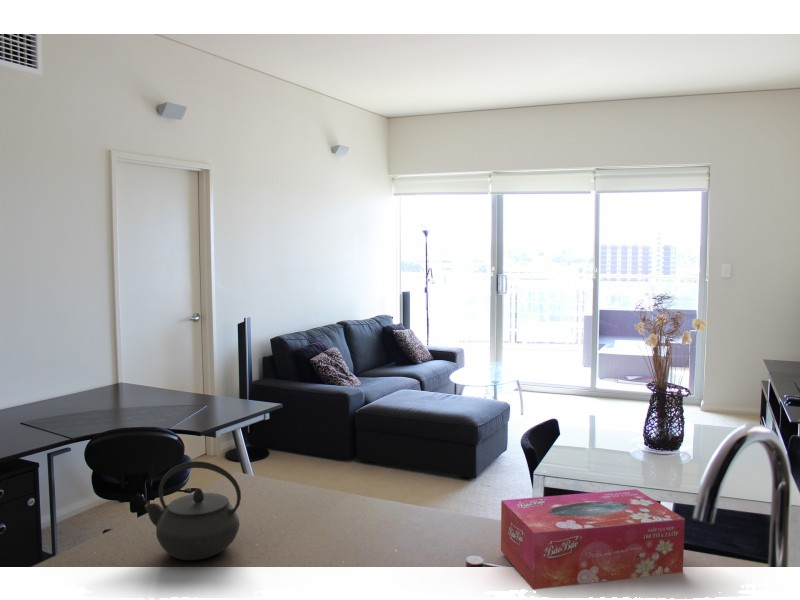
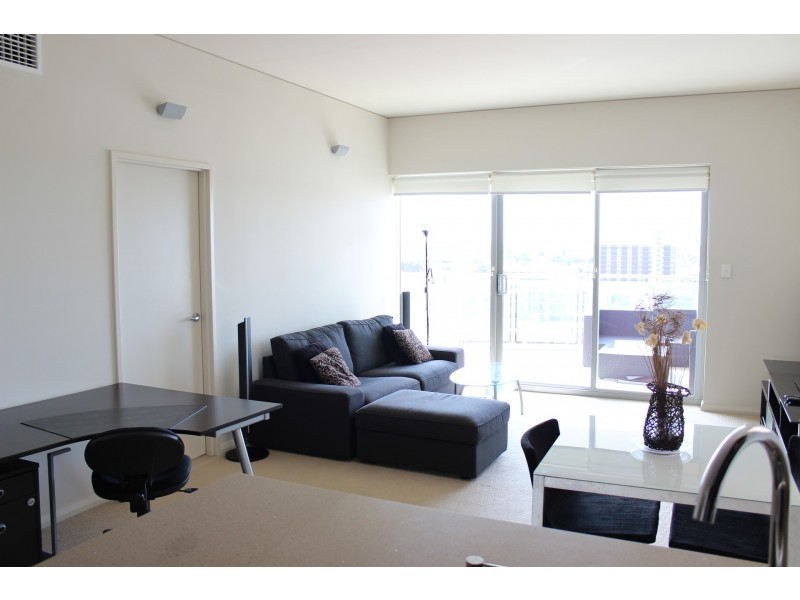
- kettle [144,460,242,561]
- tissue box [500,488,686,591]
